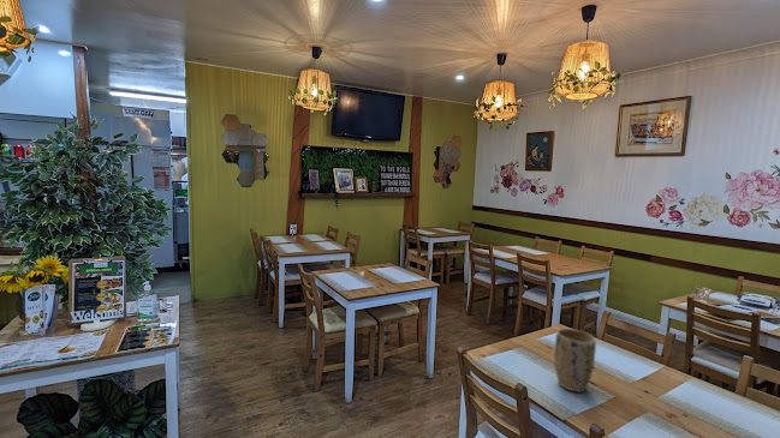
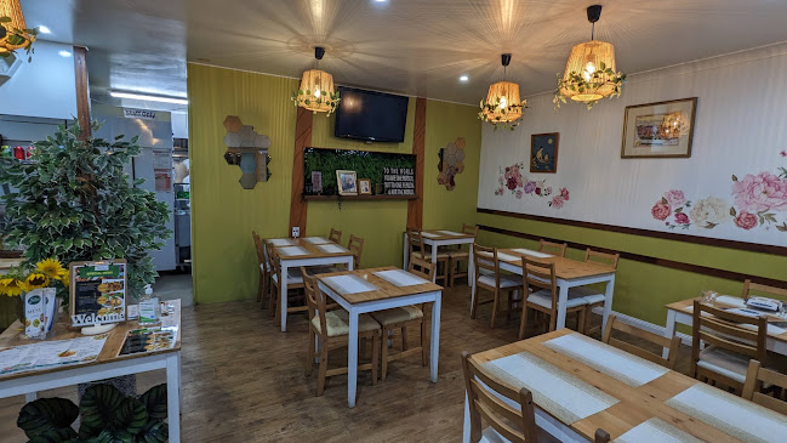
- plant pot [554,328,597,394]
